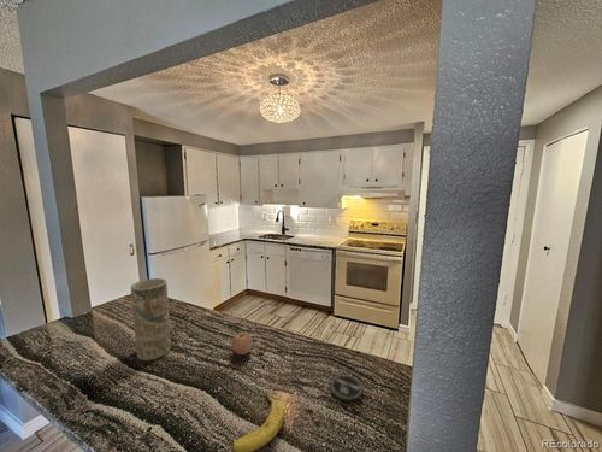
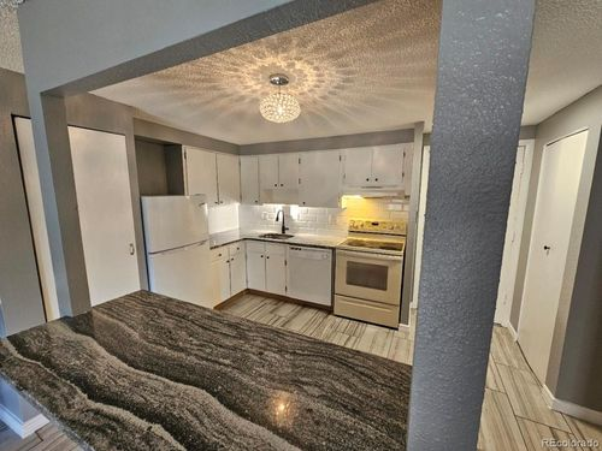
- banana [230,394,285,452]
- fruit [231,331,254,356]
- coaster [330,374,364,404]
- vase [130,277,172,362]
